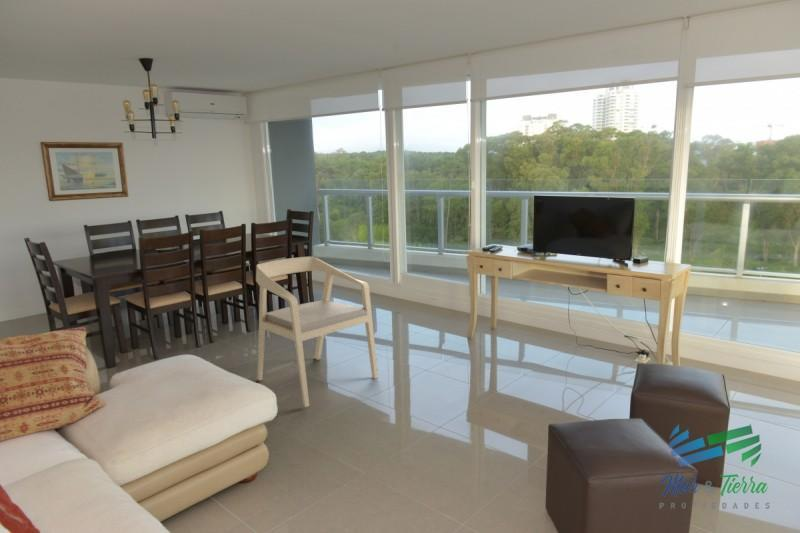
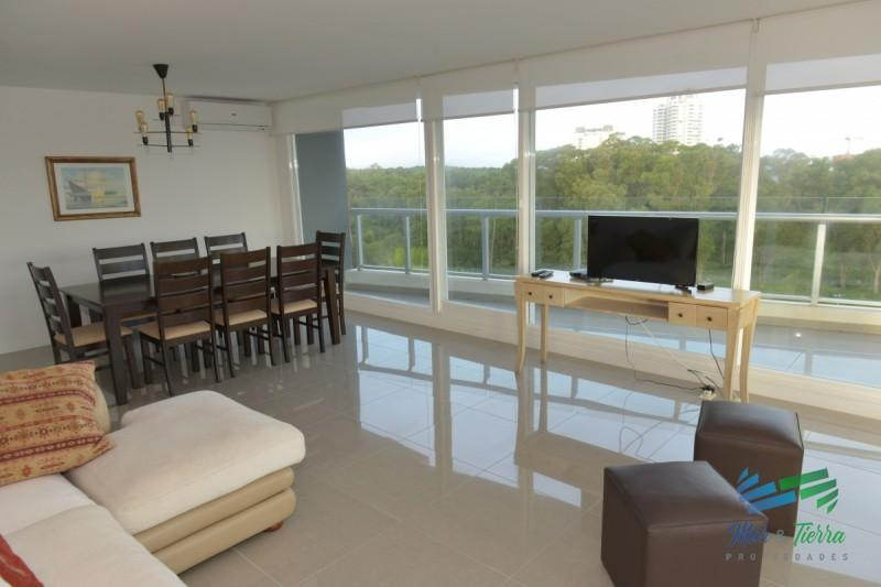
- armchair [255,256,379,408]
